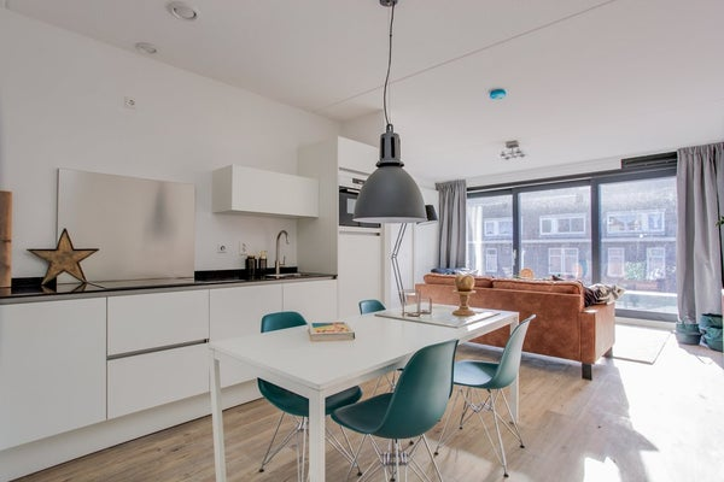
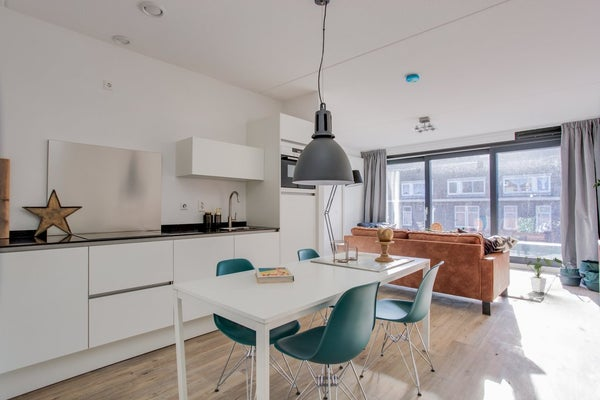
+ house plant [522,255,564,293]
